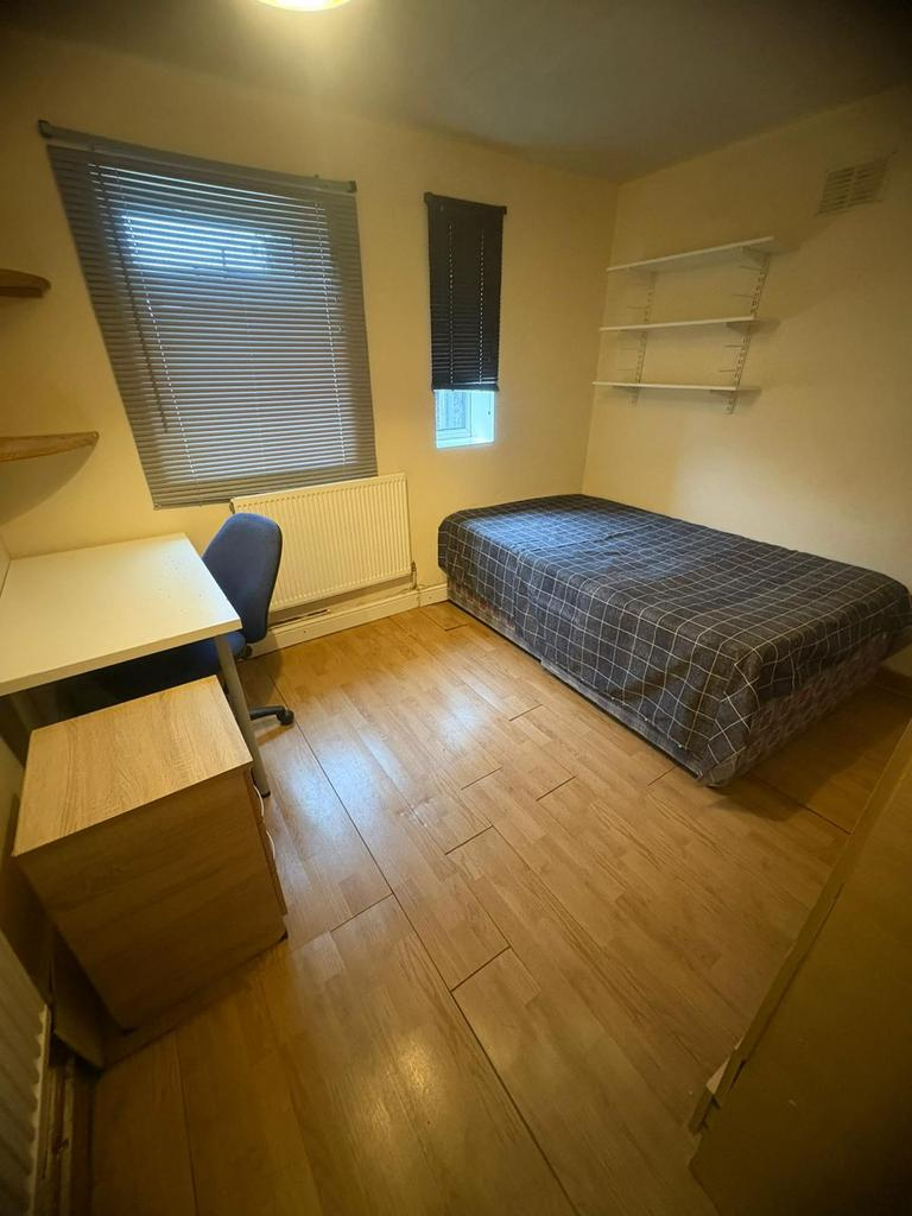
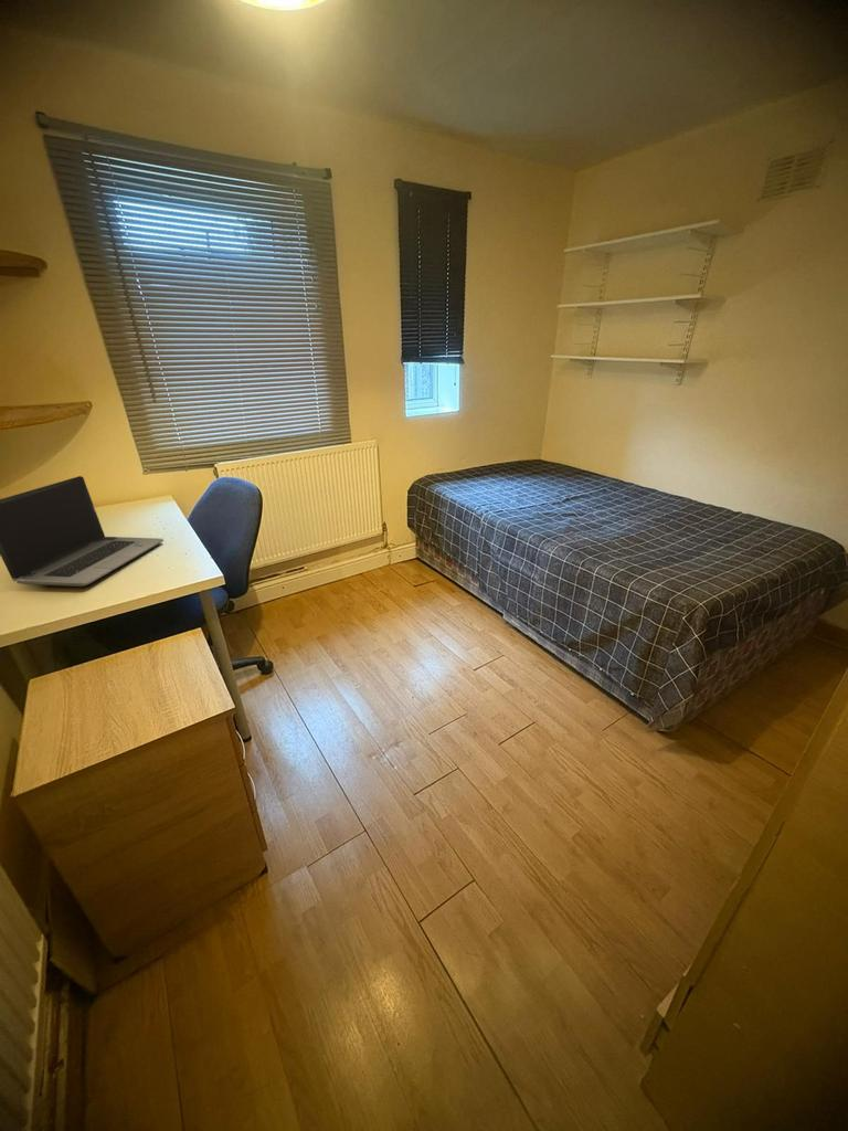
+ laptop computer [0,475,165,588]
